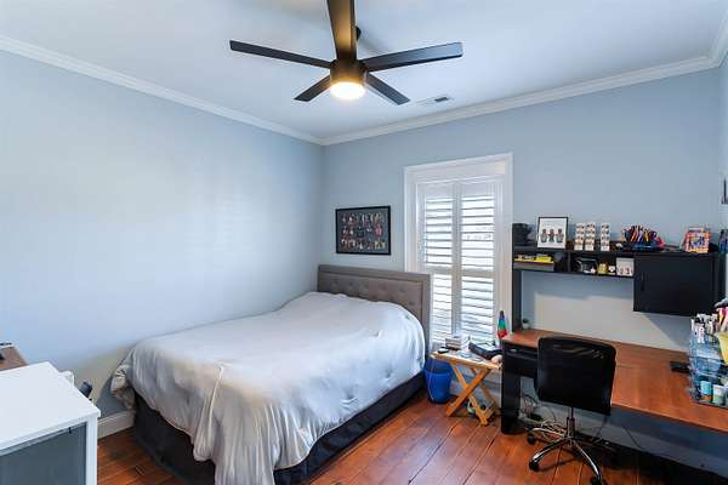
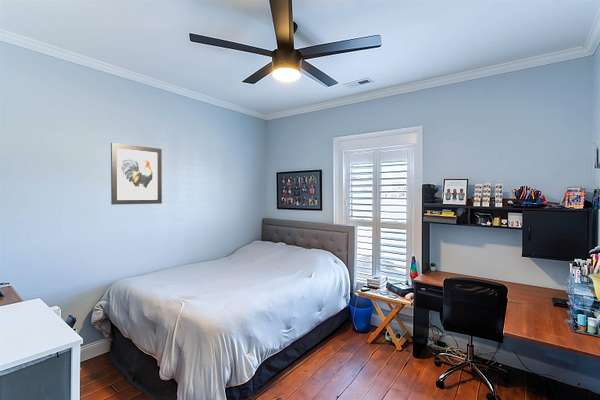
+ wall art [110,142,163,206]
